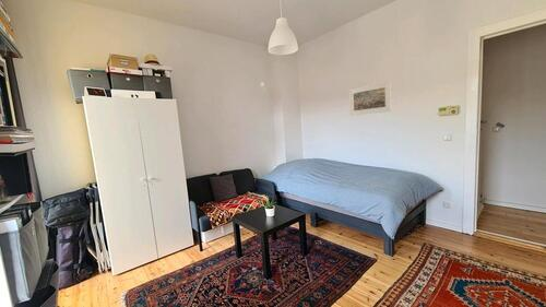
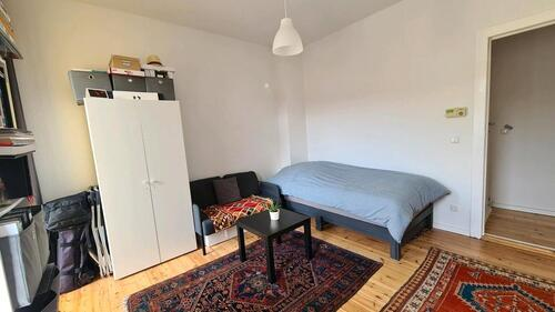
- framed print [348,81,392,117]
